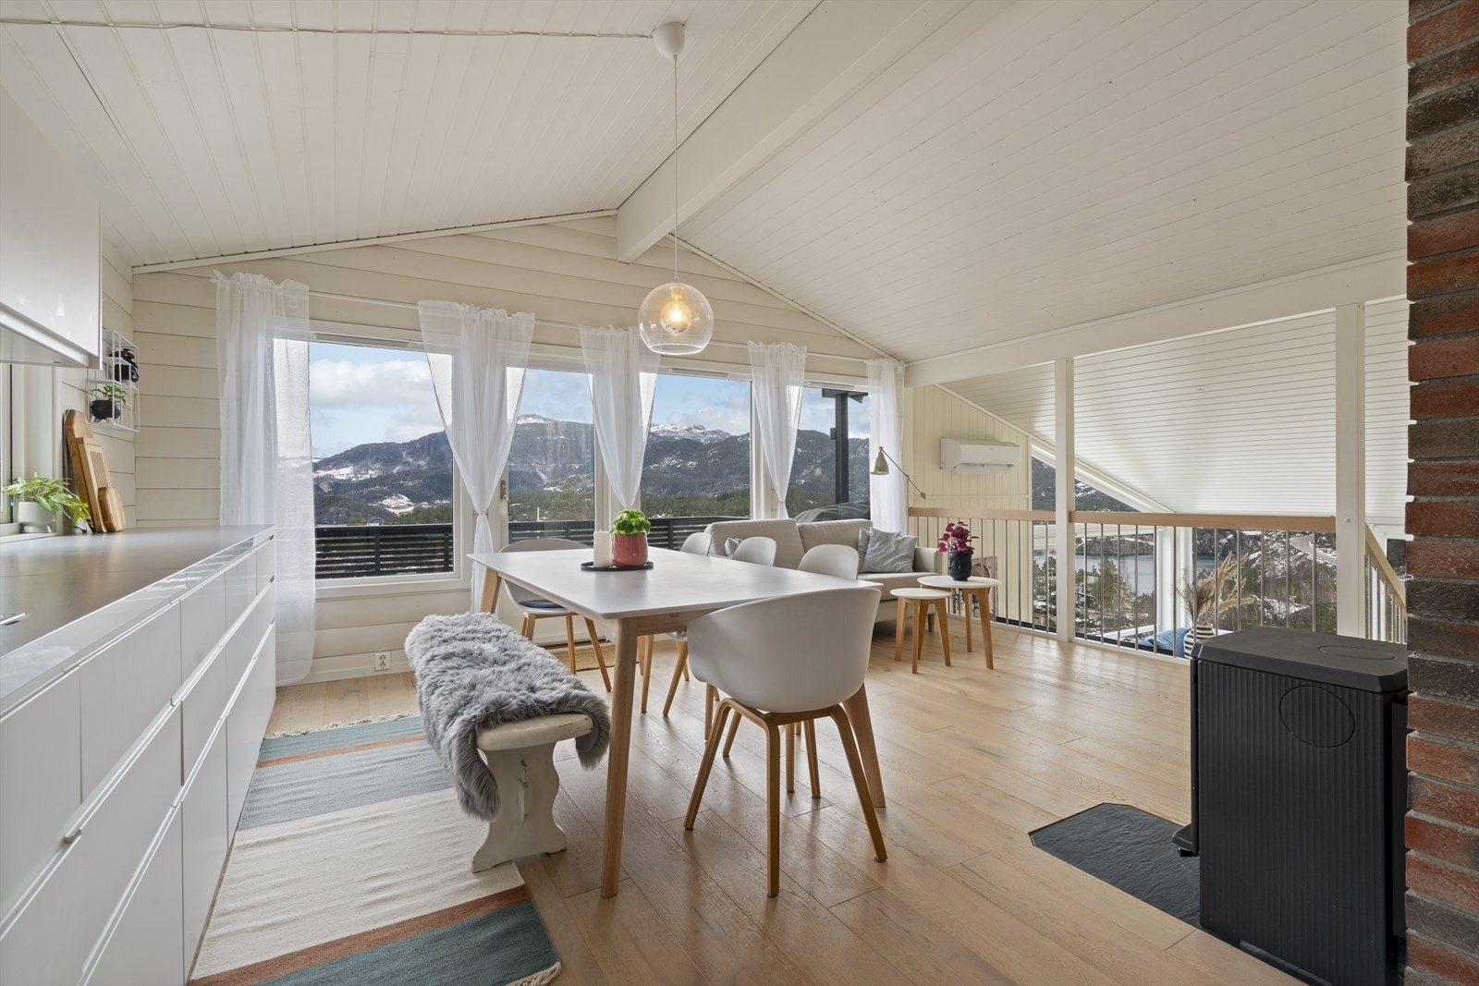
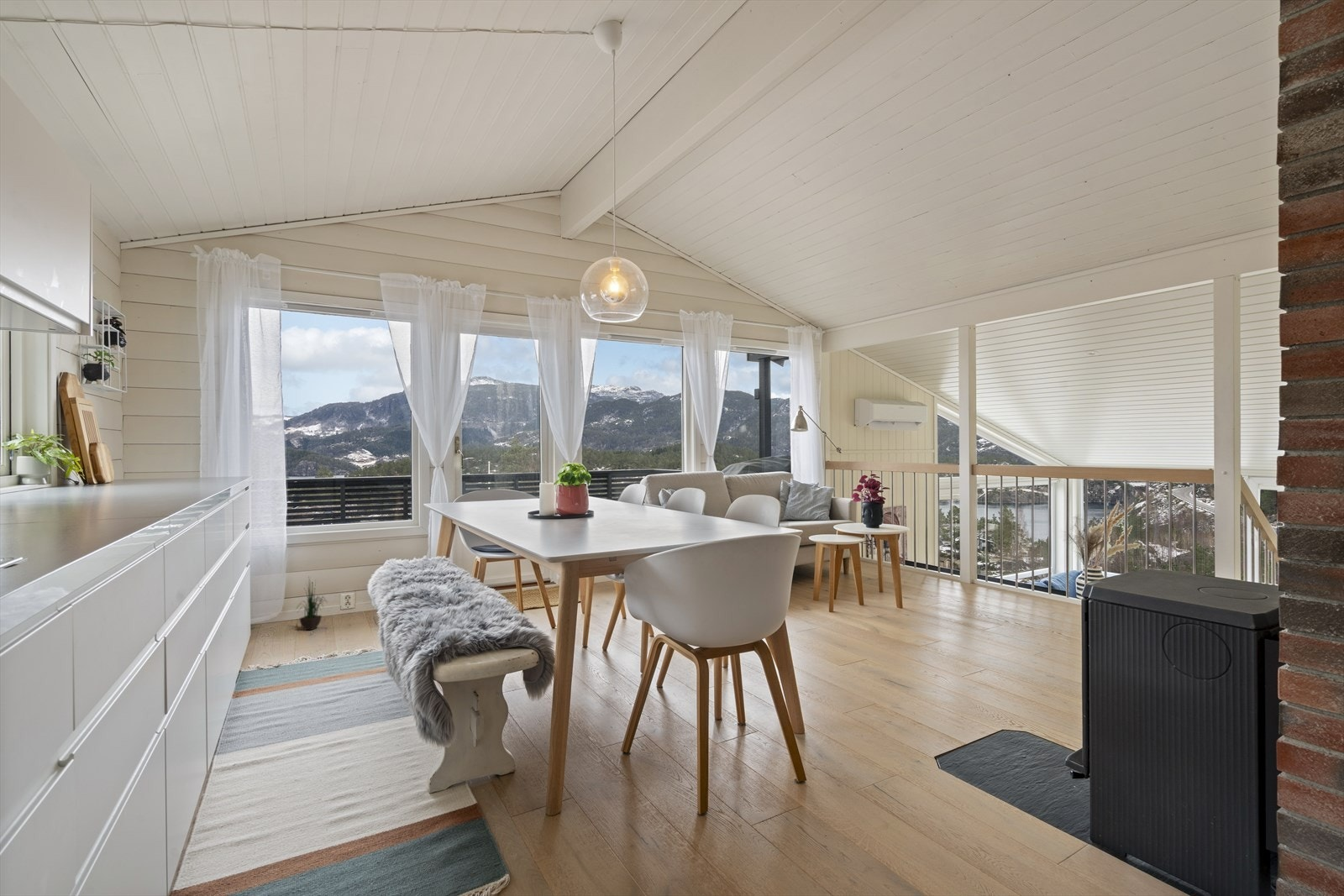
+ potted plant [294,577,328,631]
